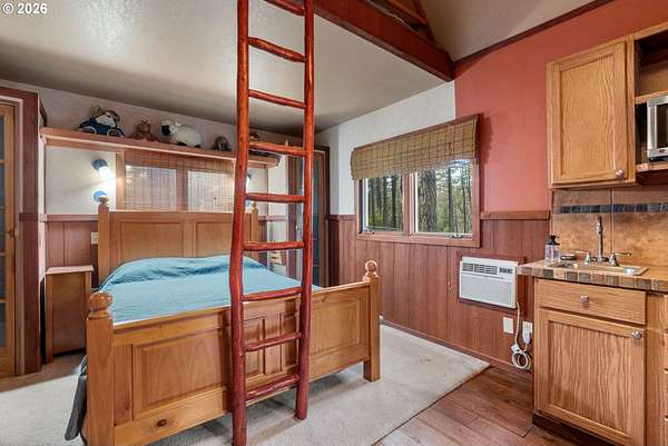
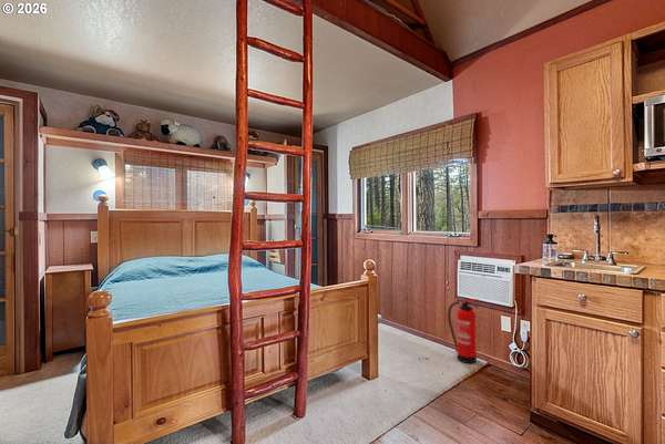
+ fire extinguisher [447,298,479,364]
